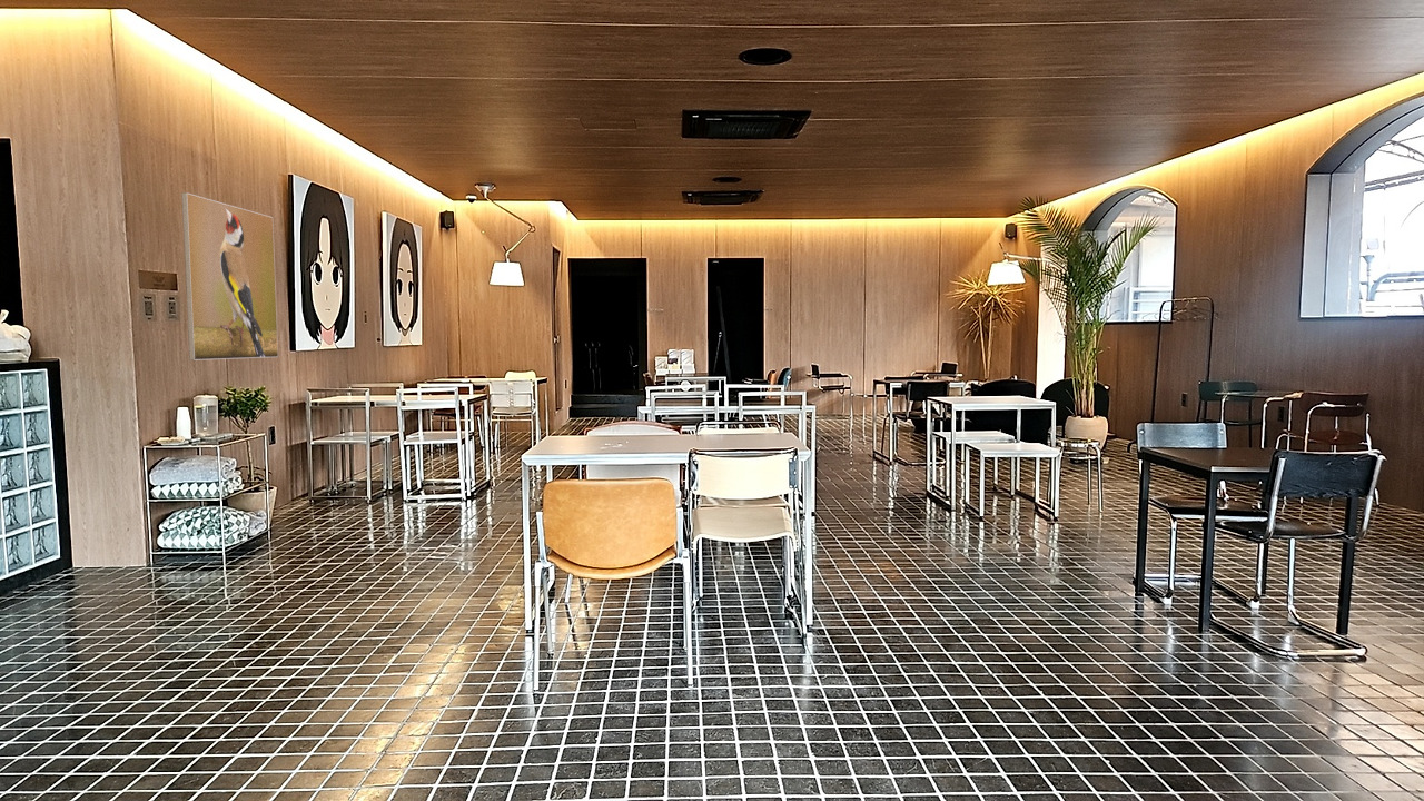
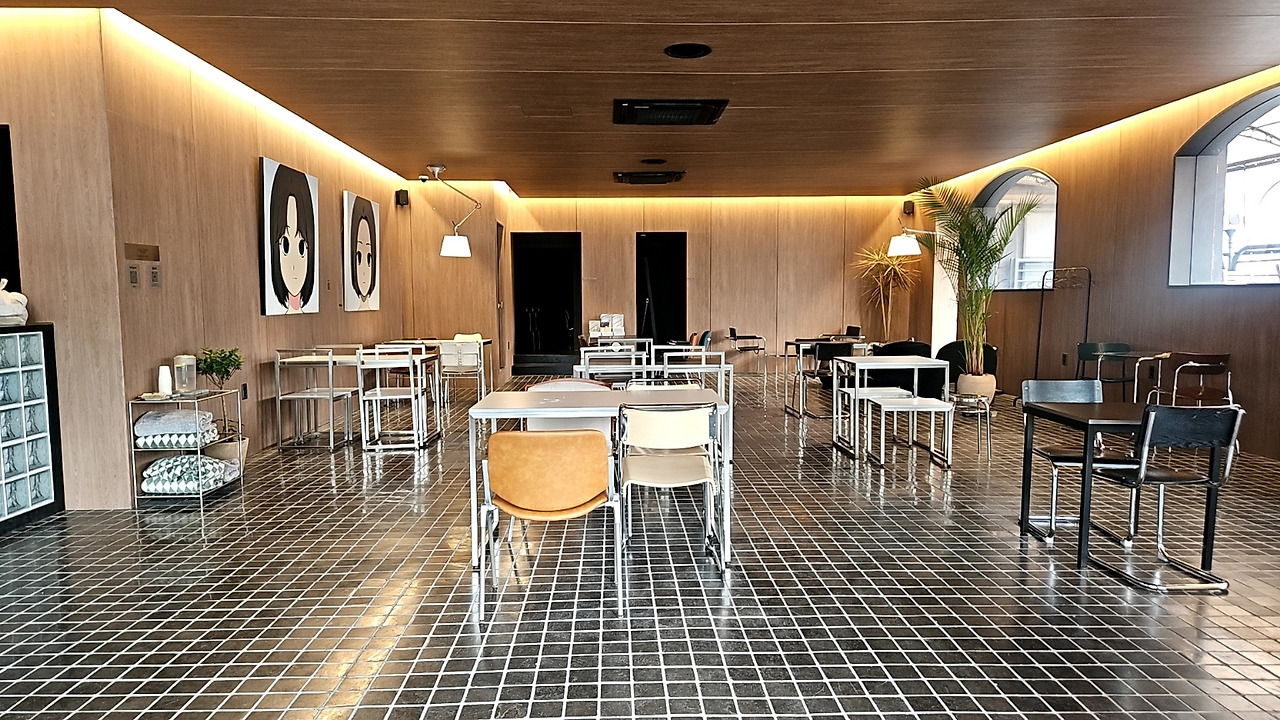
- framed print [180,191,279,362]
